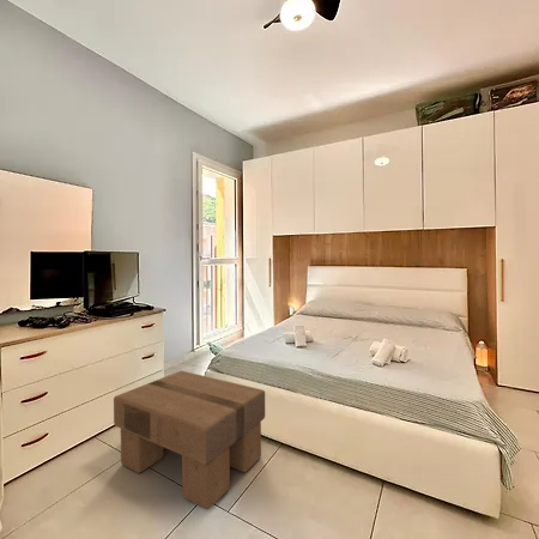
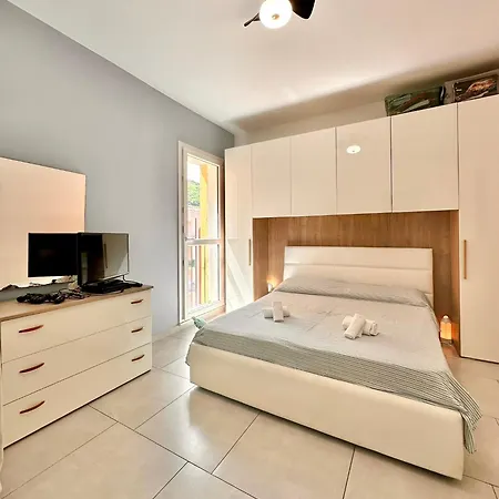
- footstool [113,370,266,510]
